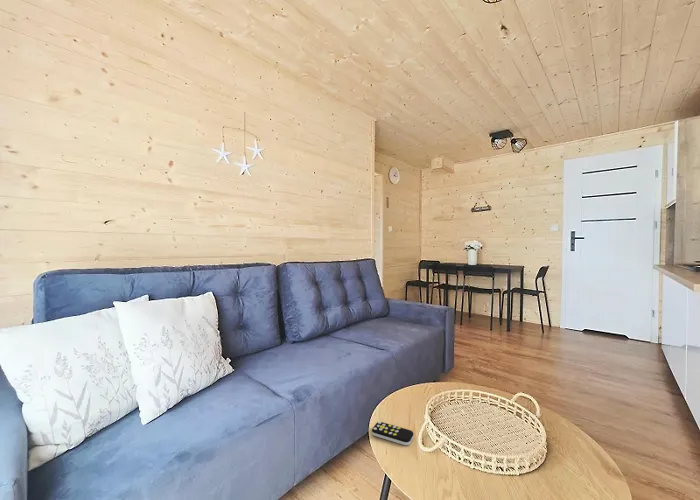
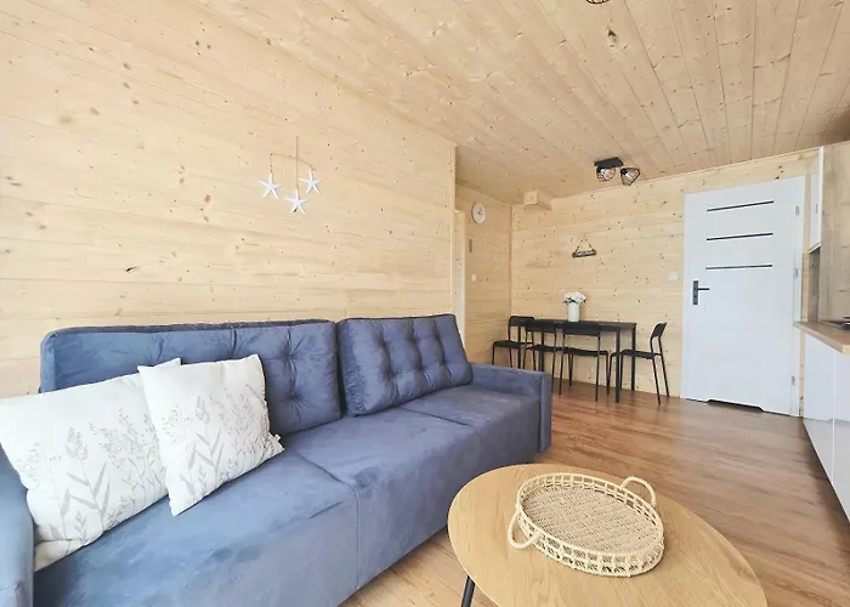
- remote control [371,421,415,446]
